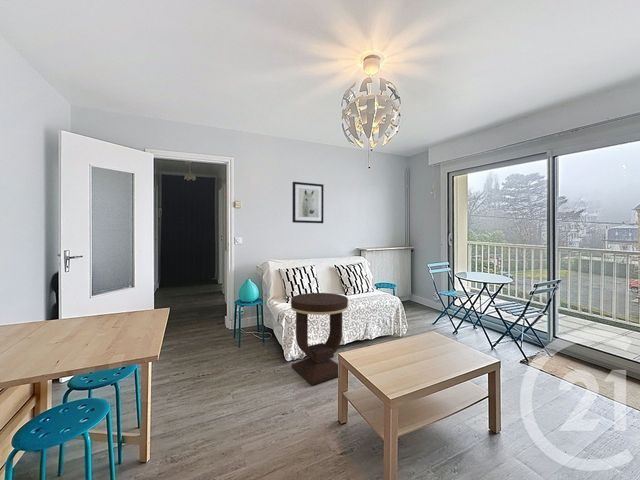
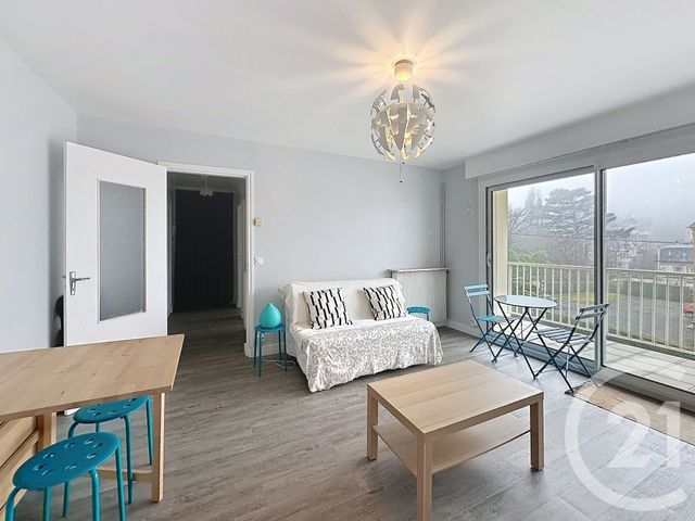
- side table [290,292,349,386]
- wall art [292,181,325,224]
